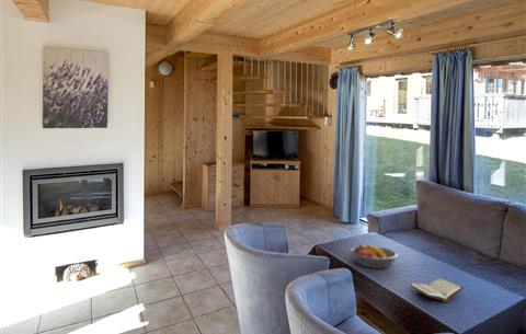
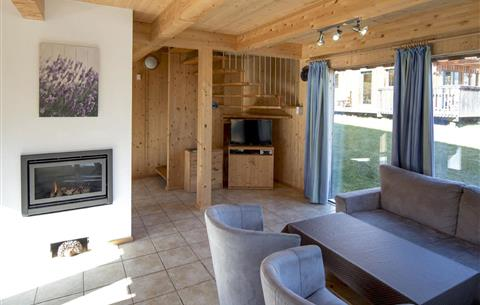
- book [408,276,465,303]
- fruit bowl [350,243,399,269]
